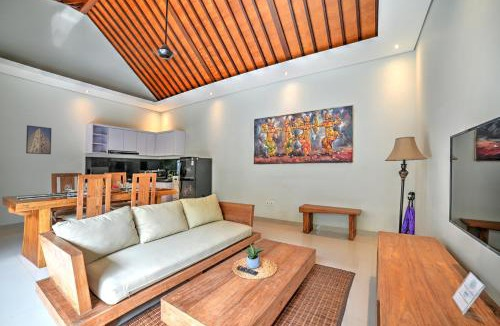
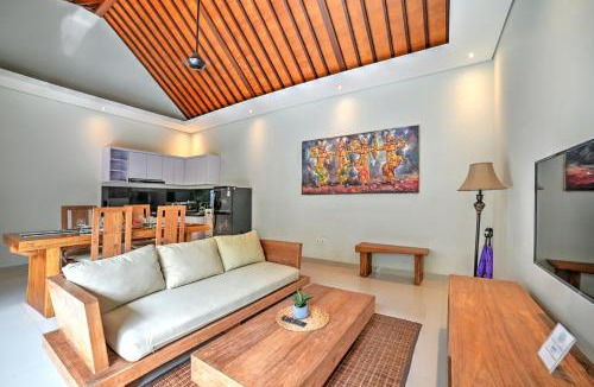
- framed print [25,124,52,155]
